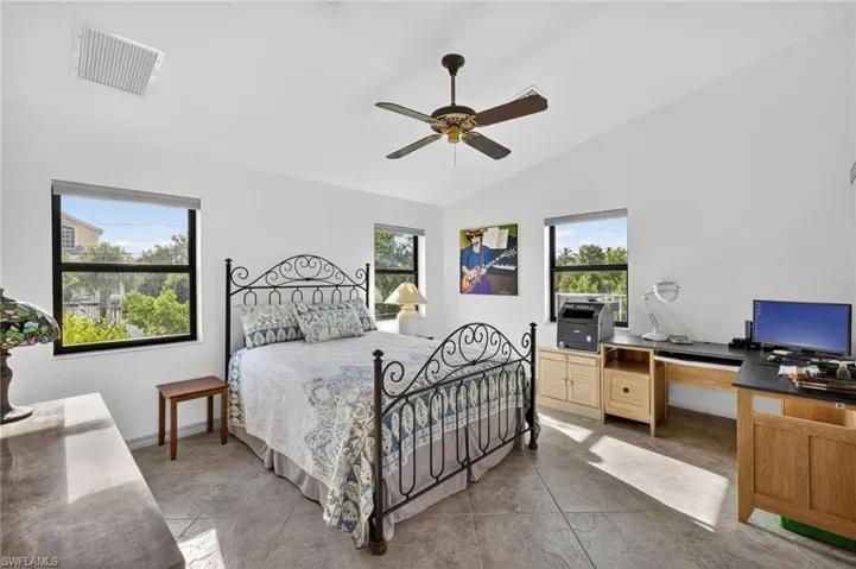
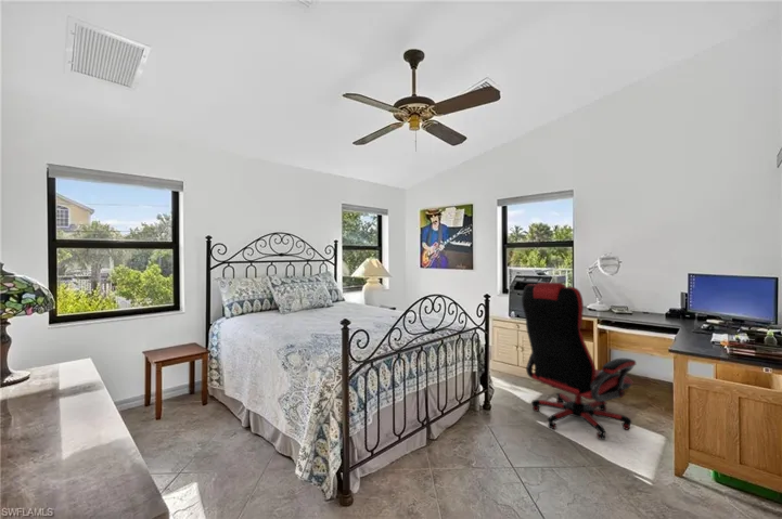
+ office chair [521,282,637,441]
